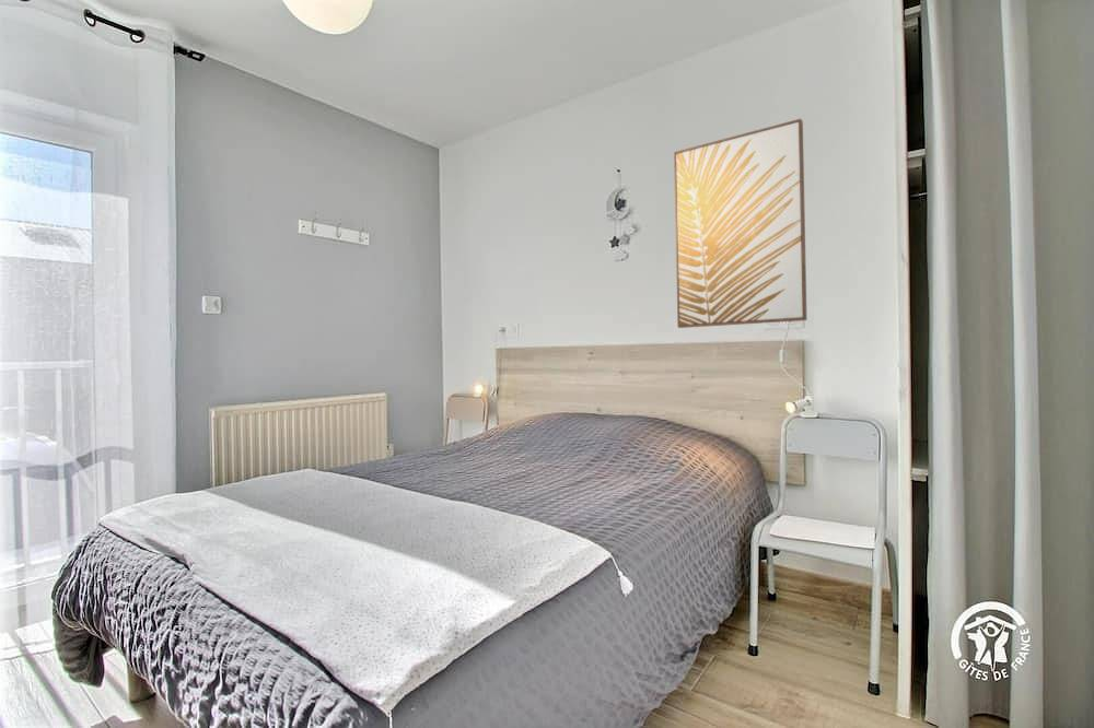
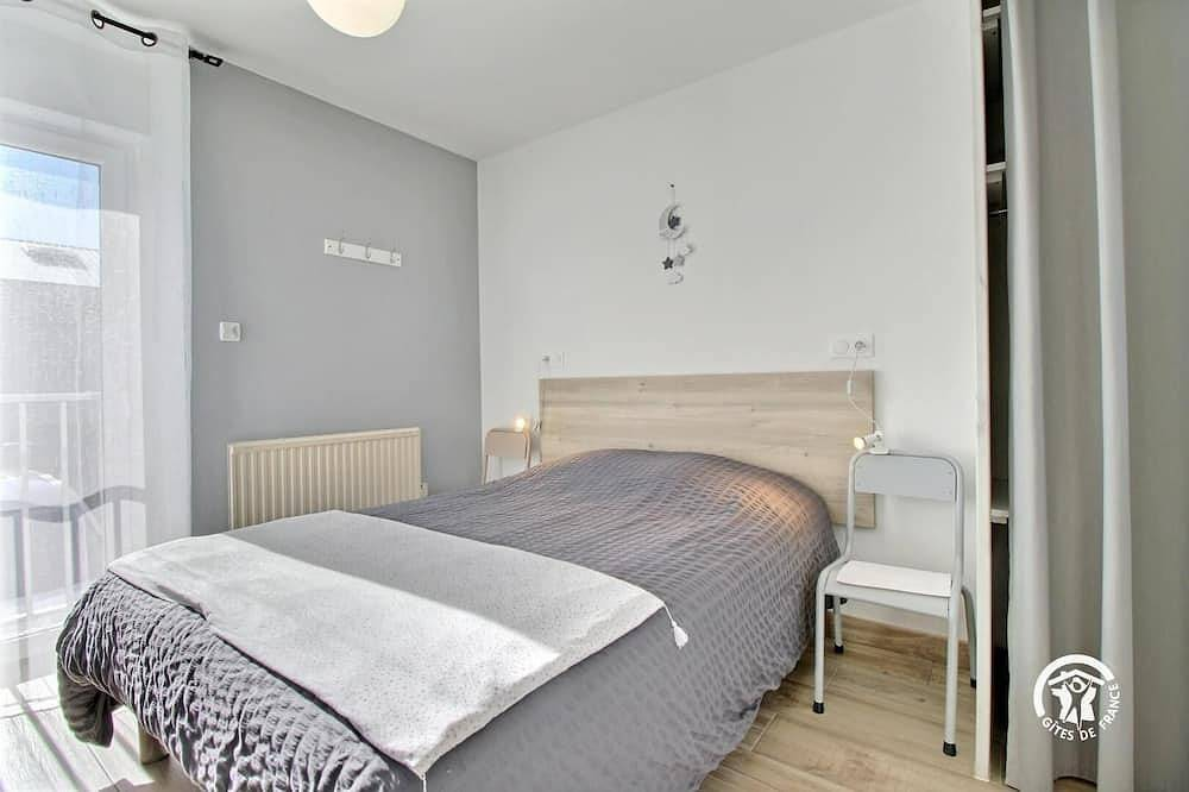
- wall art [673,118,808,329]
